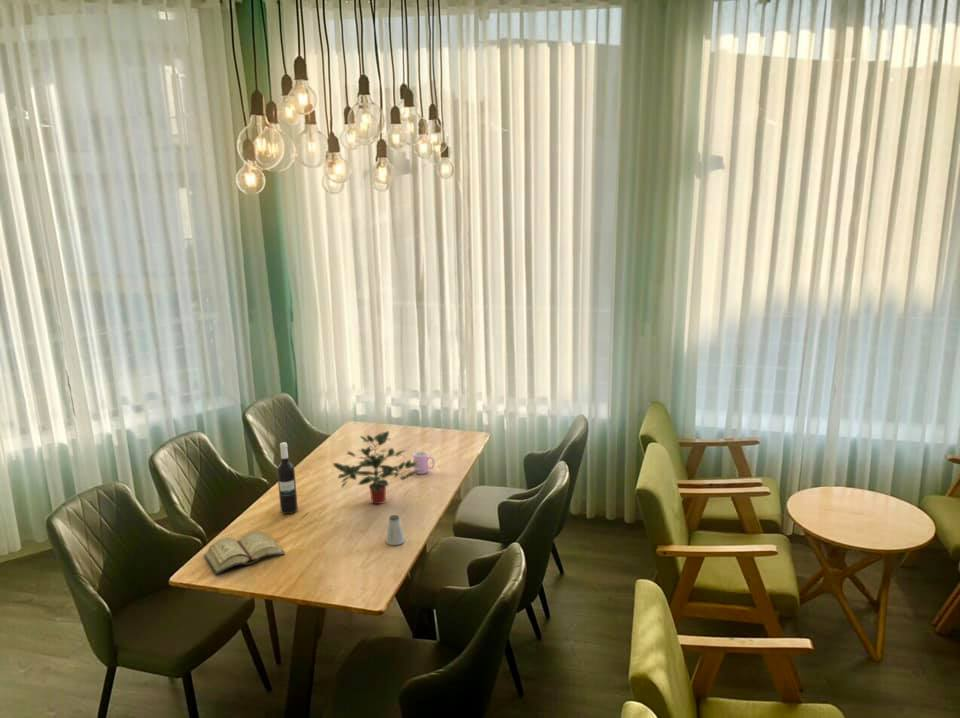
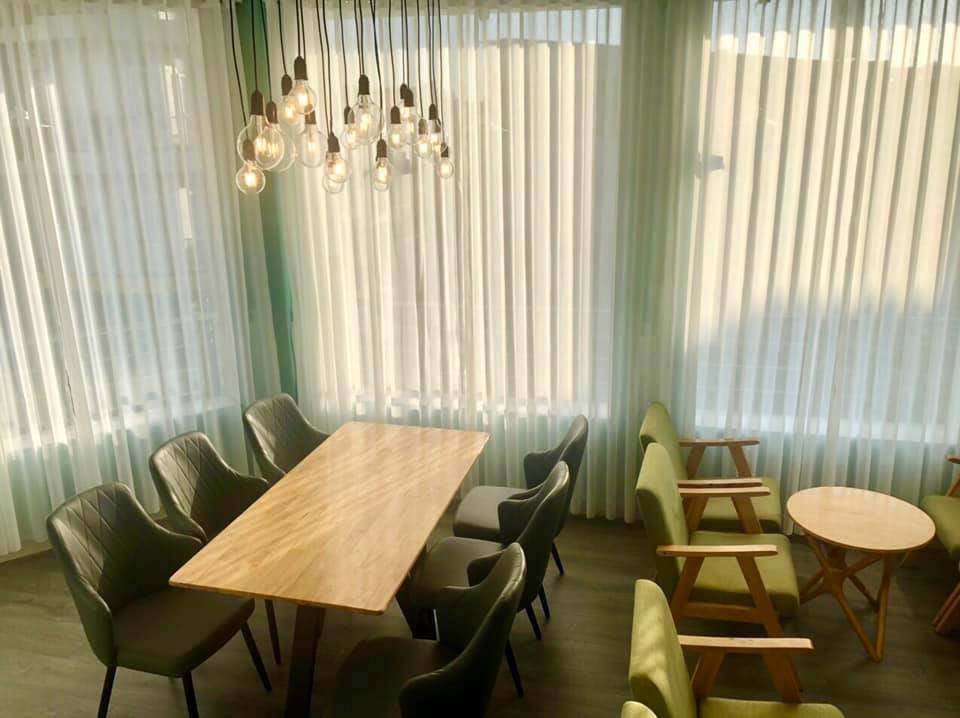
- saltshaker [385,514,406,546]
- cup [412,450,436,475]
- diary [203,530,286,576]
- wine bottle [276,441,299,515]
- potted plant [332,430,425,505]
